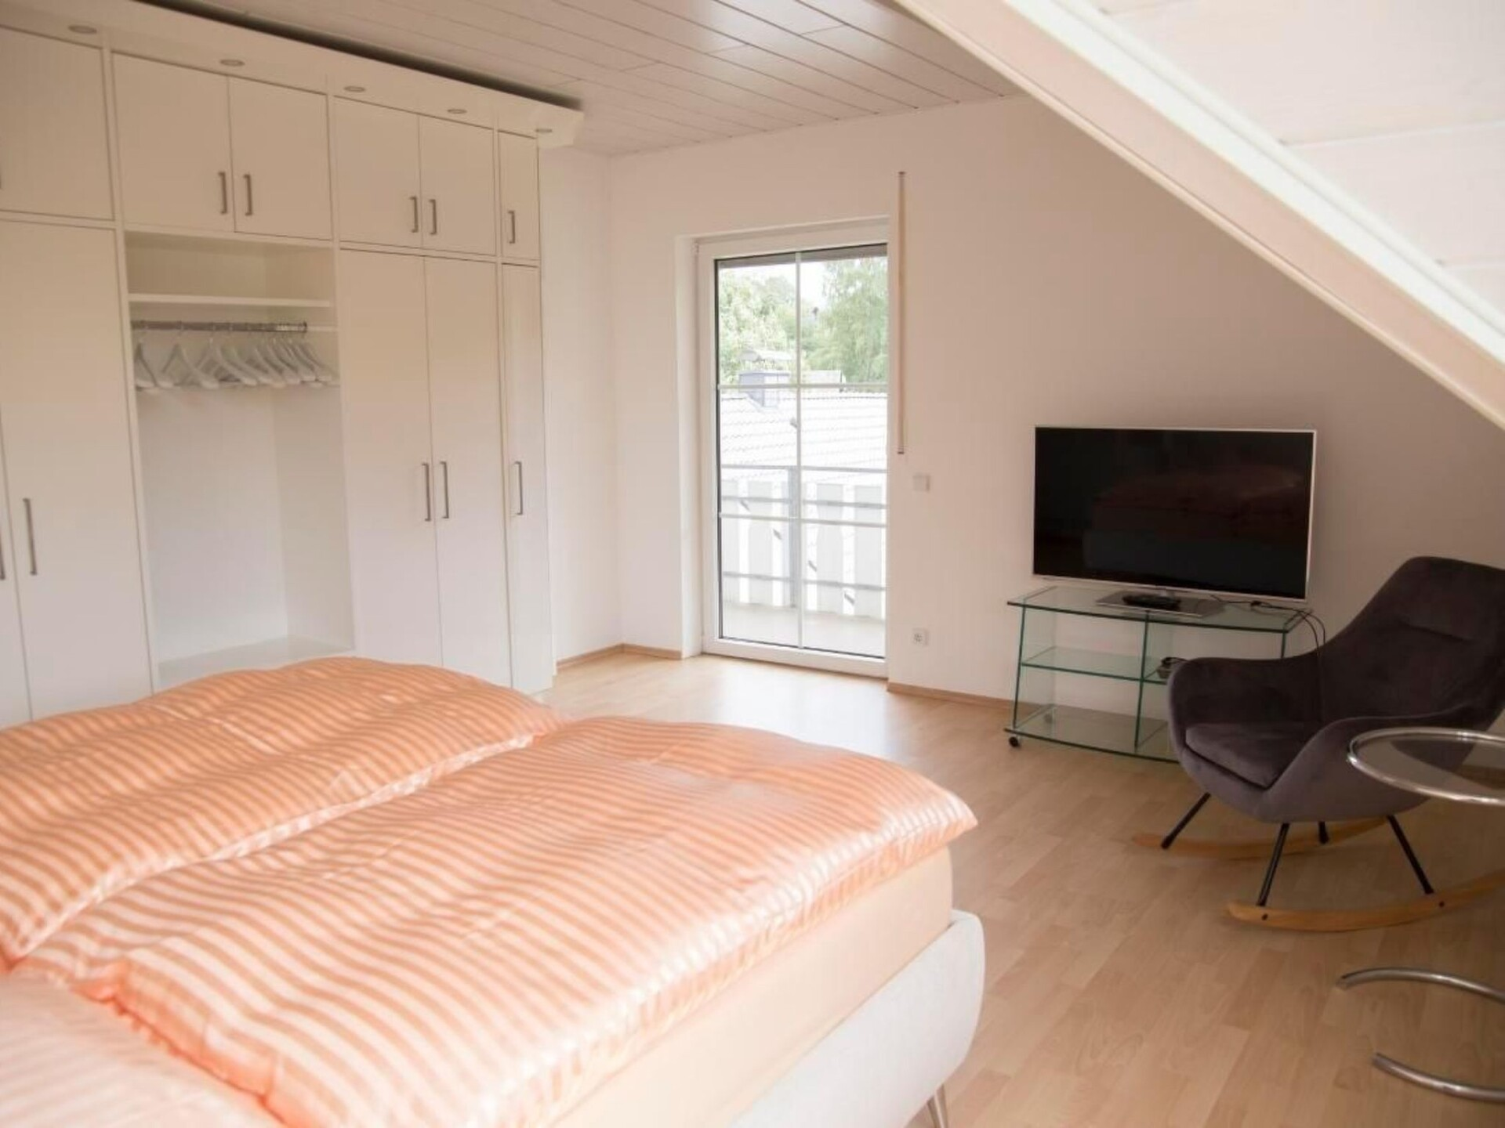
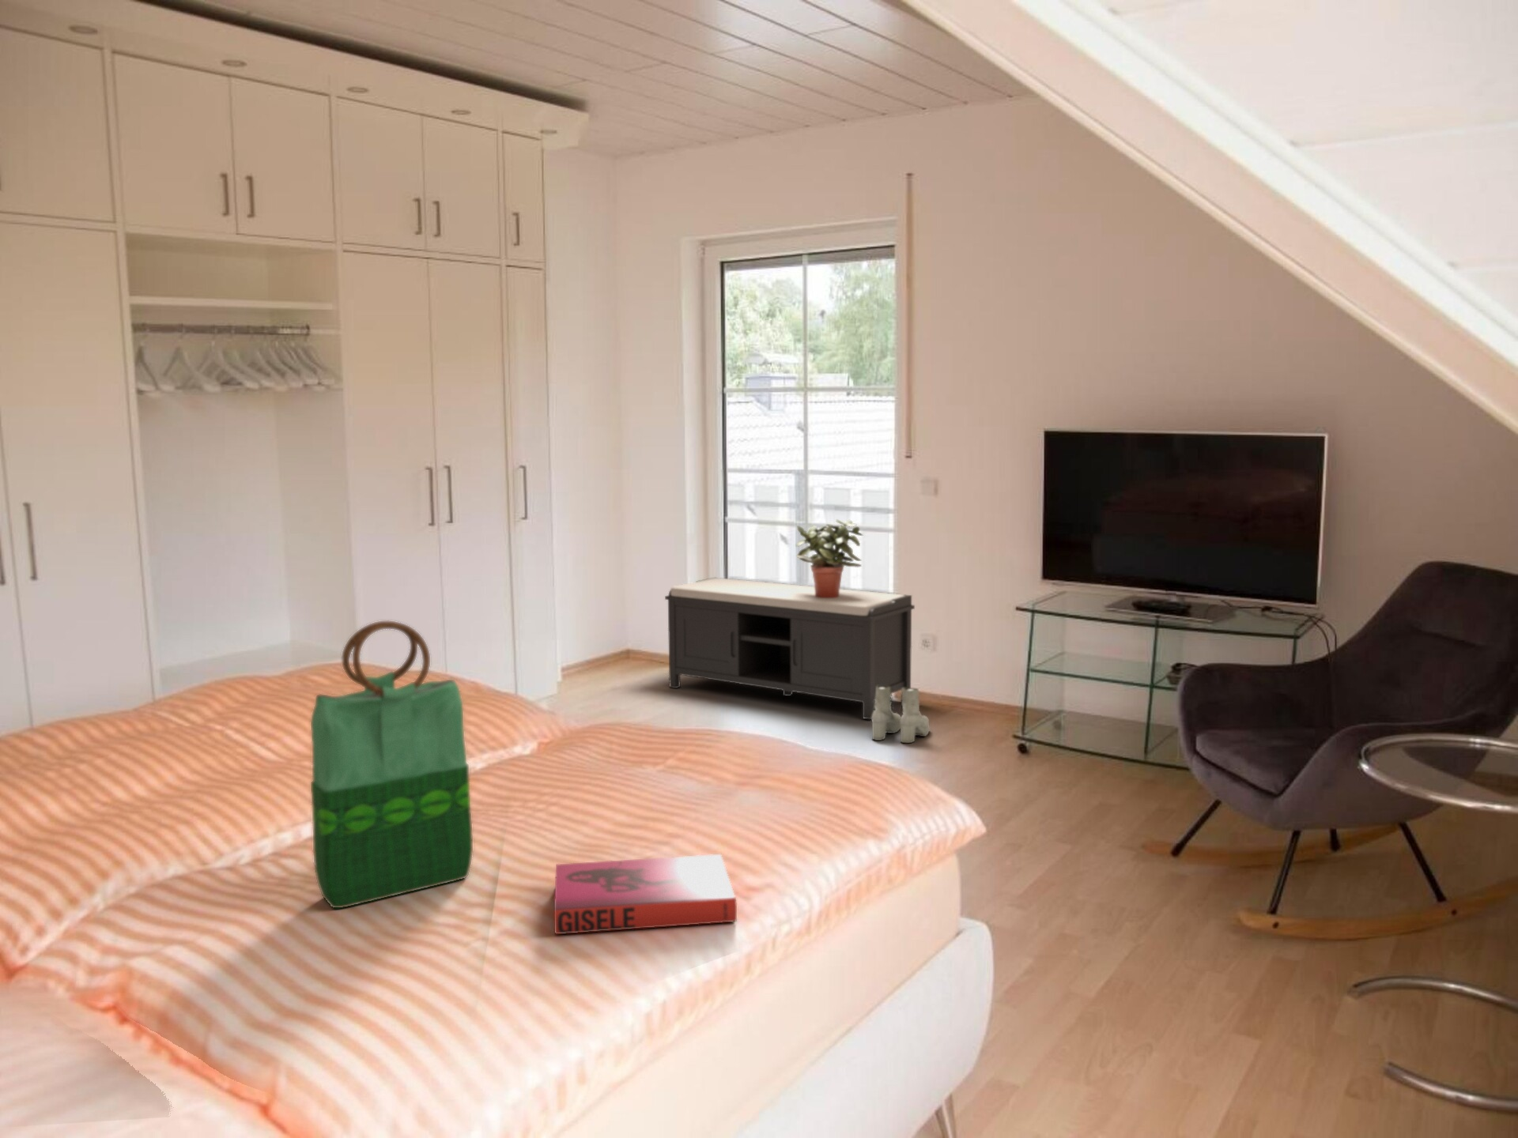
+ bench [665,577,916,721]
+ potted plant [795,519,863,598]
+ tote bag [310,620,473,910]
+ boots [871,685,931,744]
+ hardback book [553,854,737,935]
